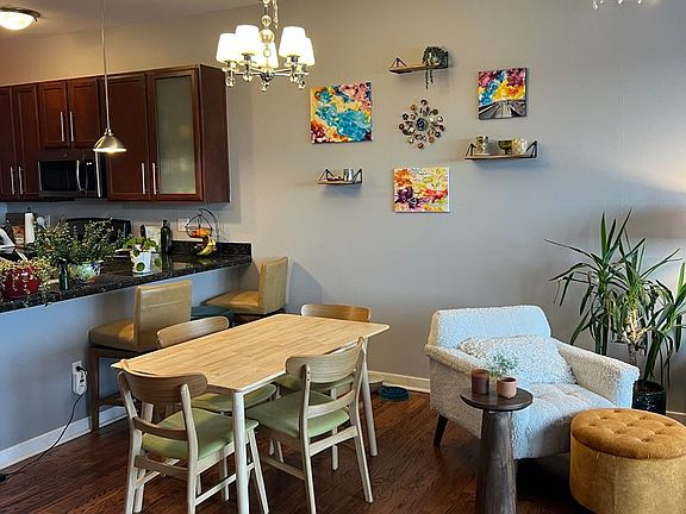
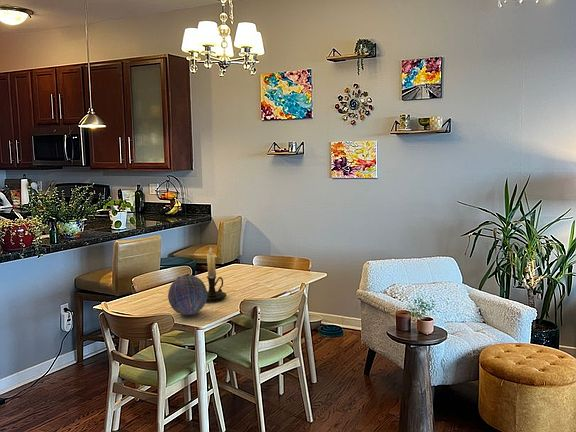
+ candle holder [206,246,227,303]
+ decorative ball [167,273,208,316]
